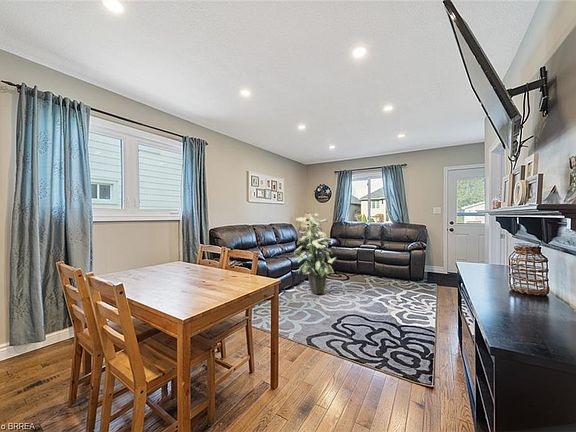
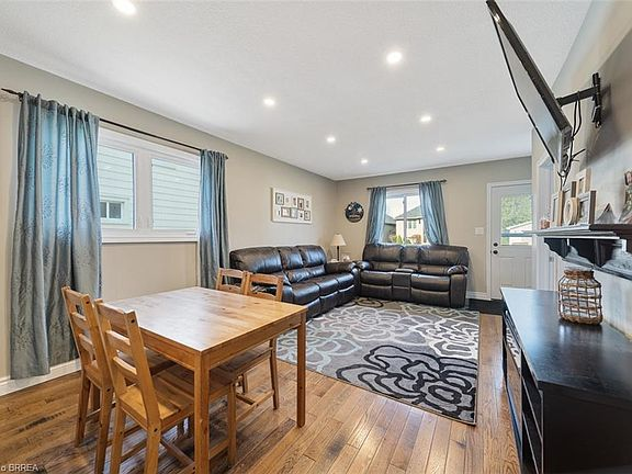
- indoor plant [293,213,338,295]
